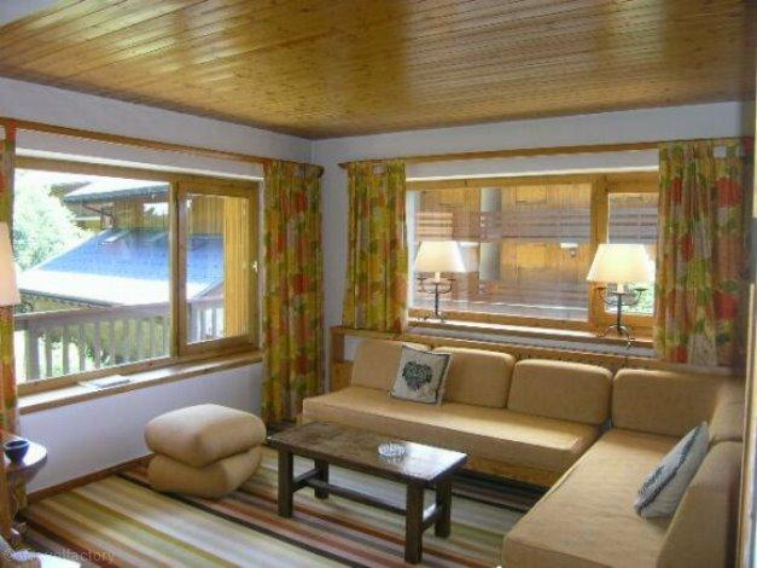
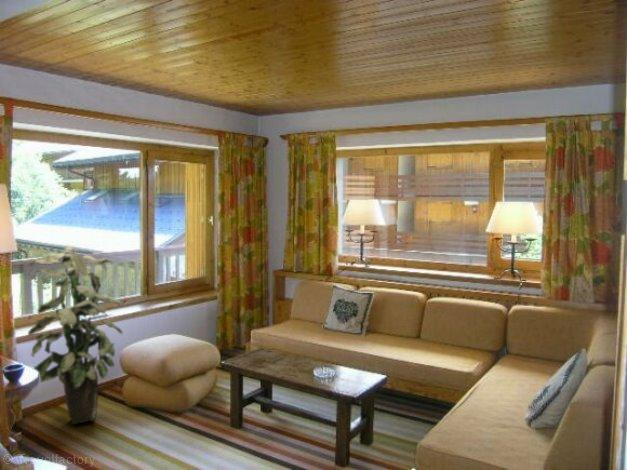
+ indoor plant [27,245,124,425]
